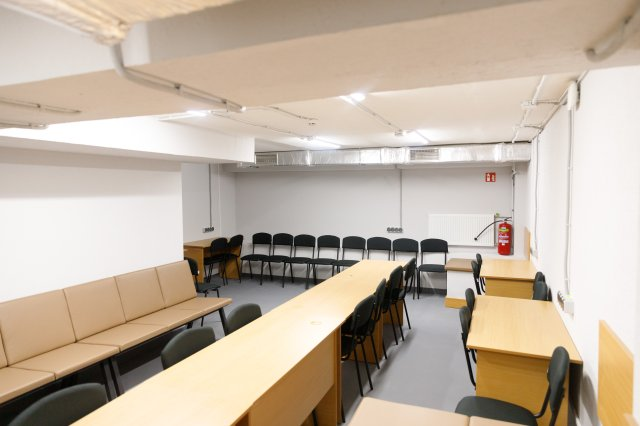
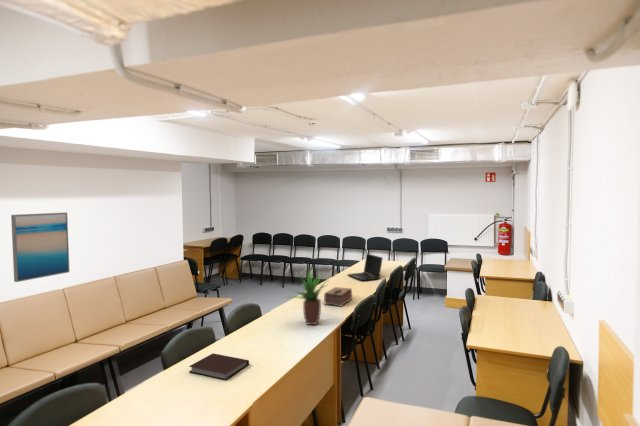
+ notebook [188,352,250,381]
+ potted plant [285,268,330,326]
+ wall art [10,212,71,283]
+ laptop computer [346,253,384,281]
+ tissue box [323,286,353,308]
